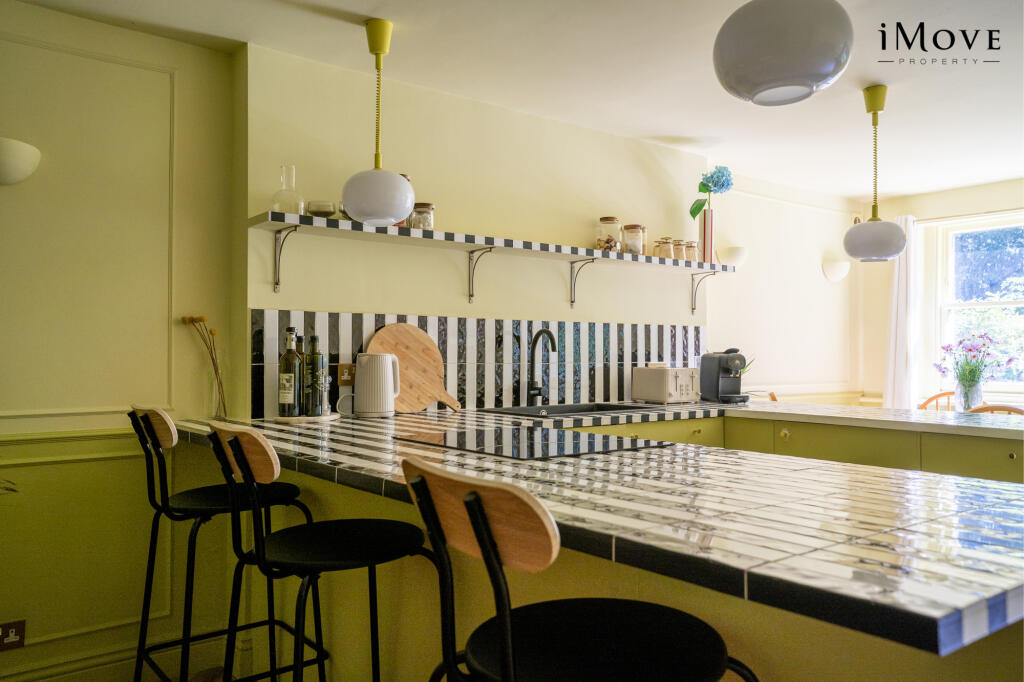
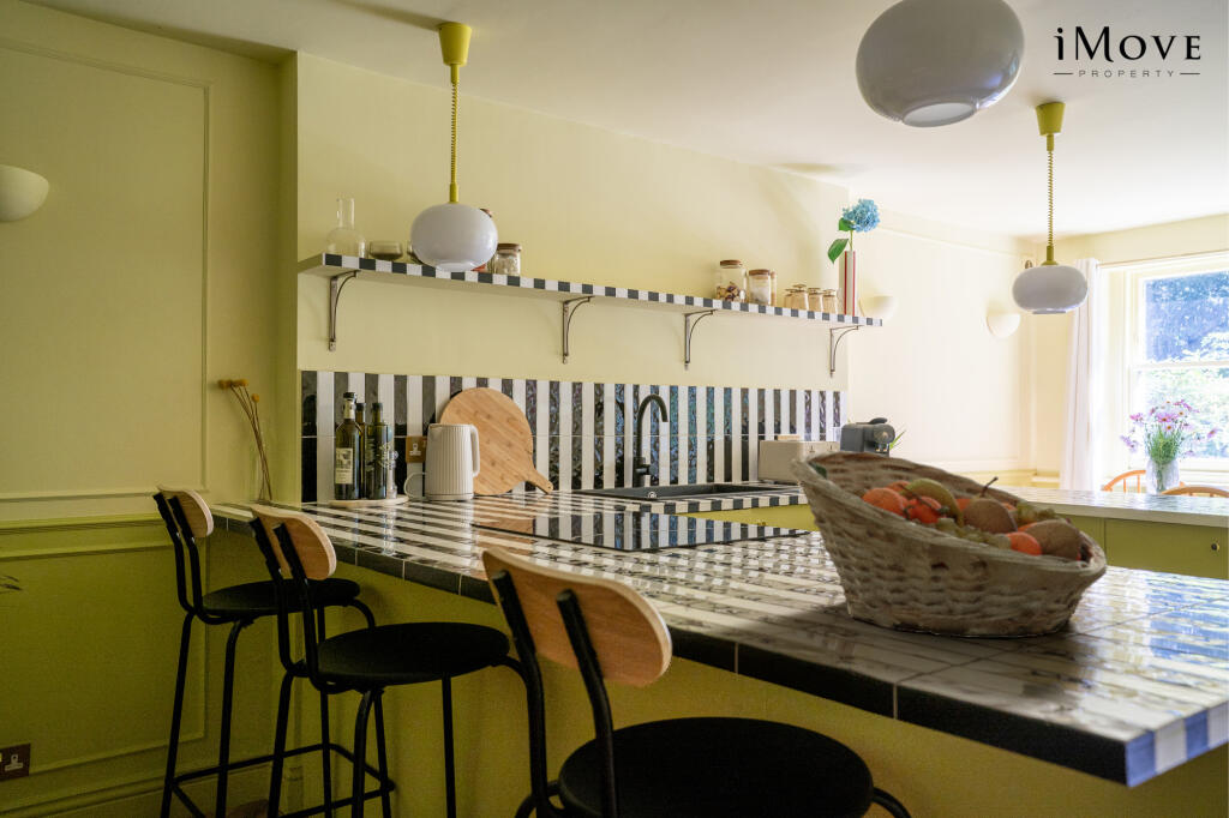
+ fruit basket [789,450,1109,639]
